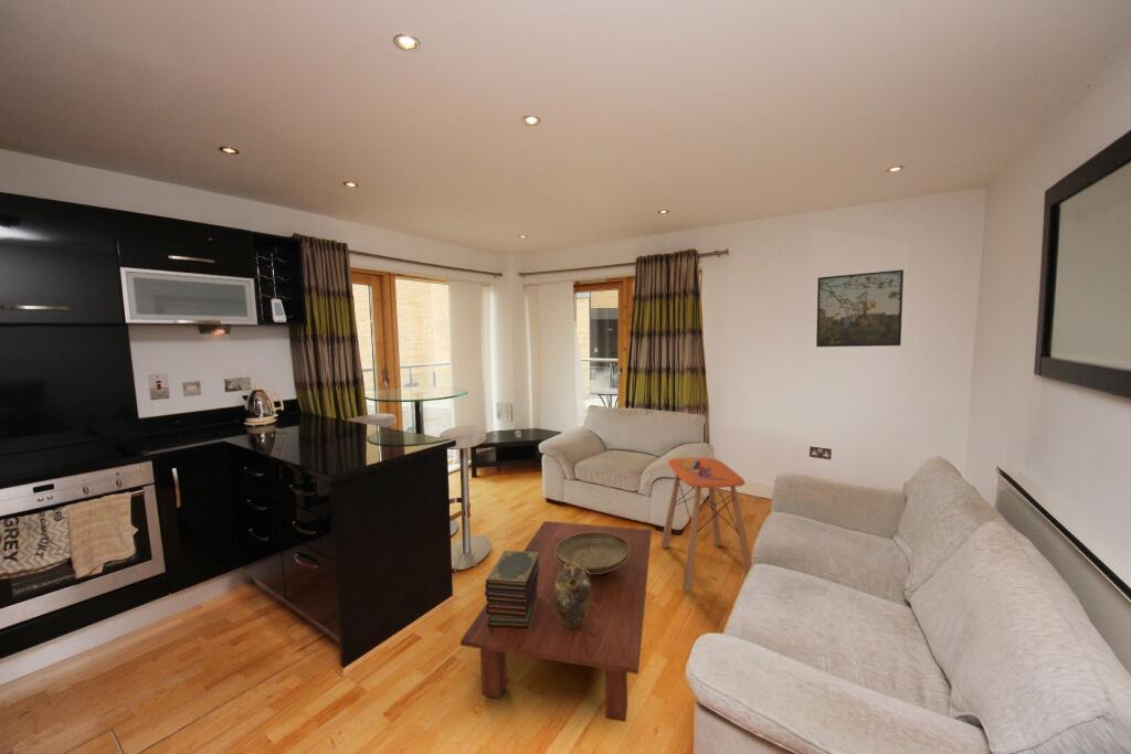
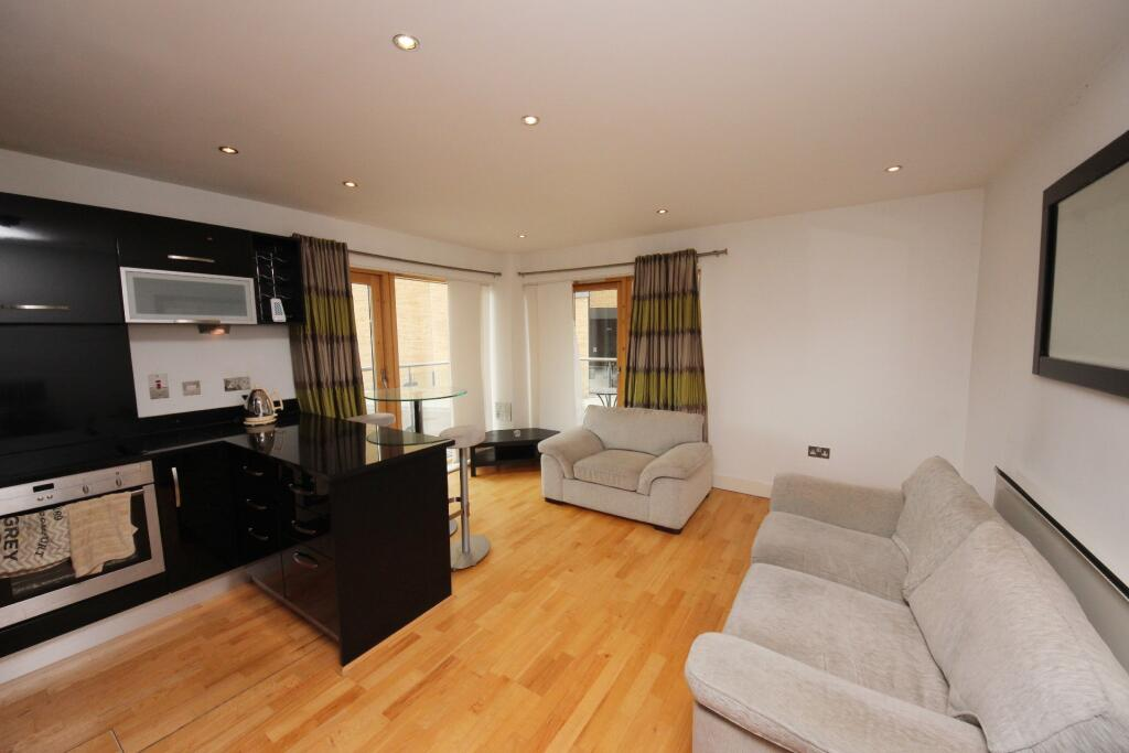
- book stack [484,549,540,629]
- side table [659,457,753,592]
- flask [554,562,591,627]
- decorative bowl [556,532,630,573]
- coffee table [459,520,653,723]
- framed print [815,268,905,348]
